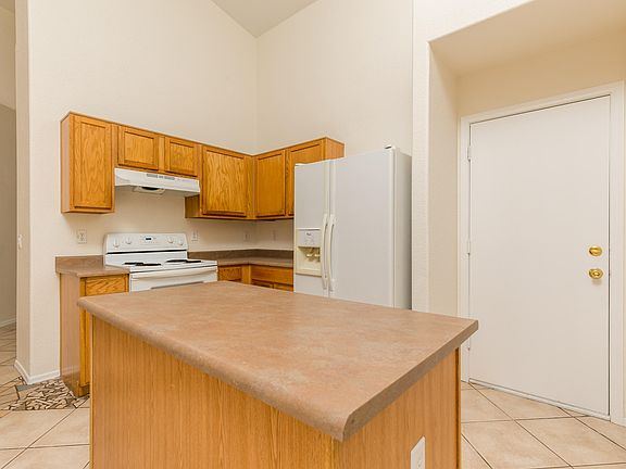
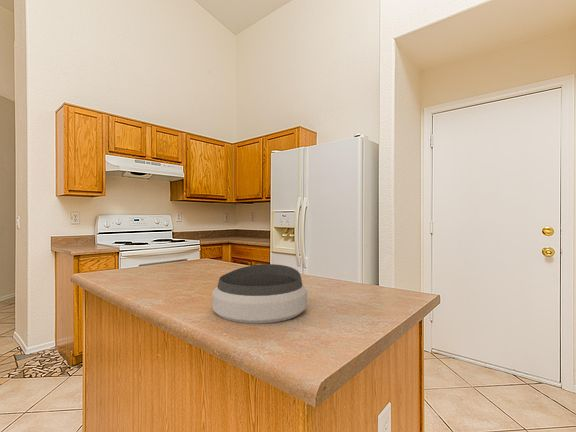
+ bowl [211,263,308,324]
